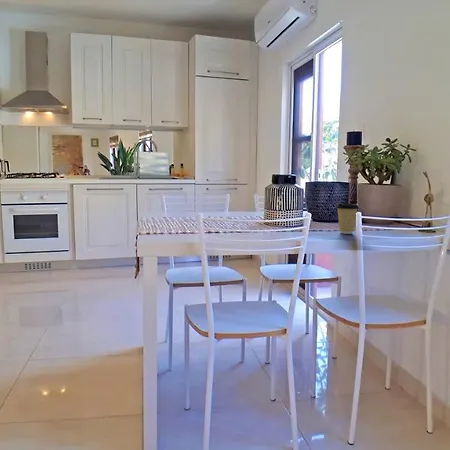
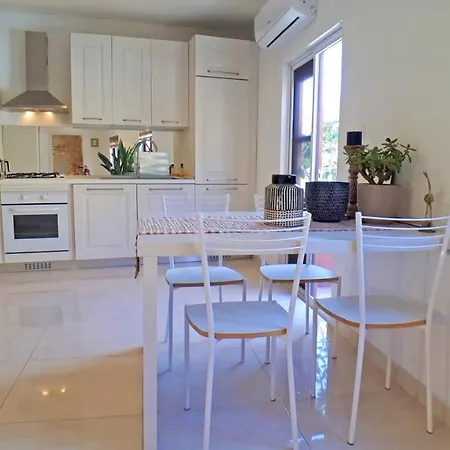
- coffee cup [335,202,360,235]
